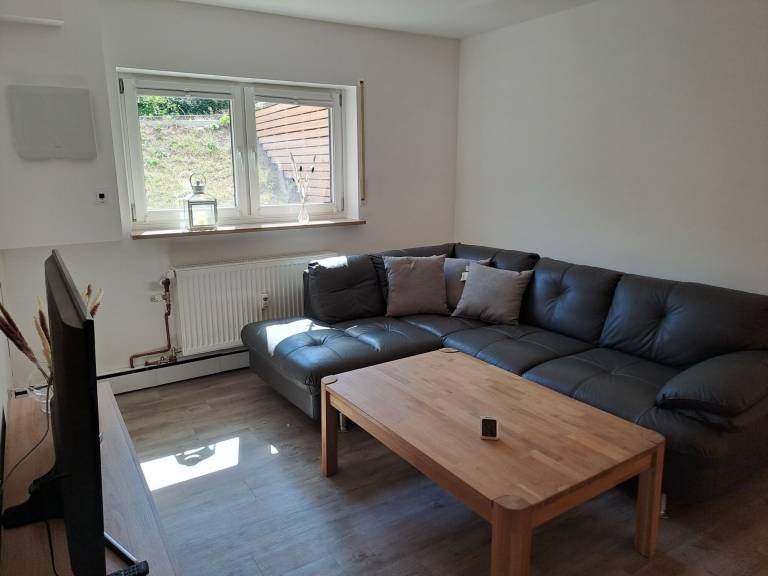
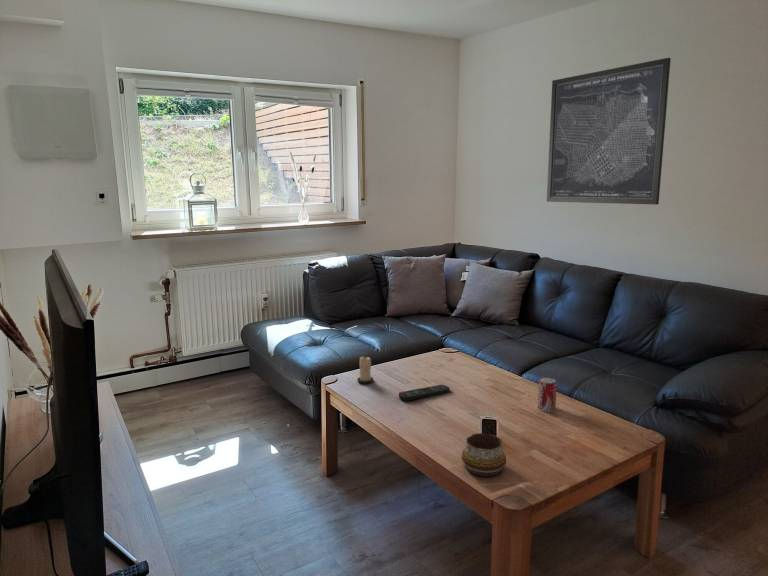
+ wall art [546,57,672,206]
+ decorative bowl [461,432,507,477]
+ remote control [398,384,451,402]
+ candle [356,355,375,385]
+ beverage can [537,377,558,413]
